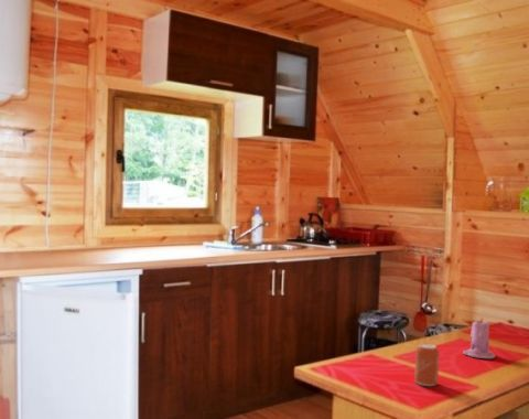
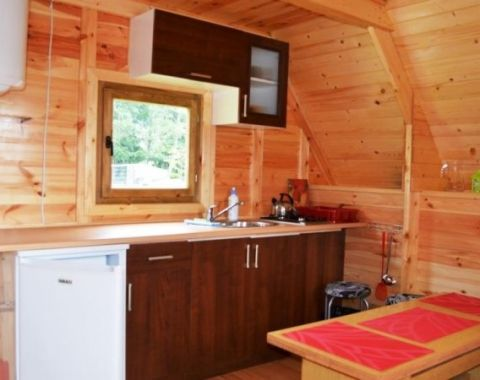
- candle [462,318,496,359]
- can [413,343,441,387]
